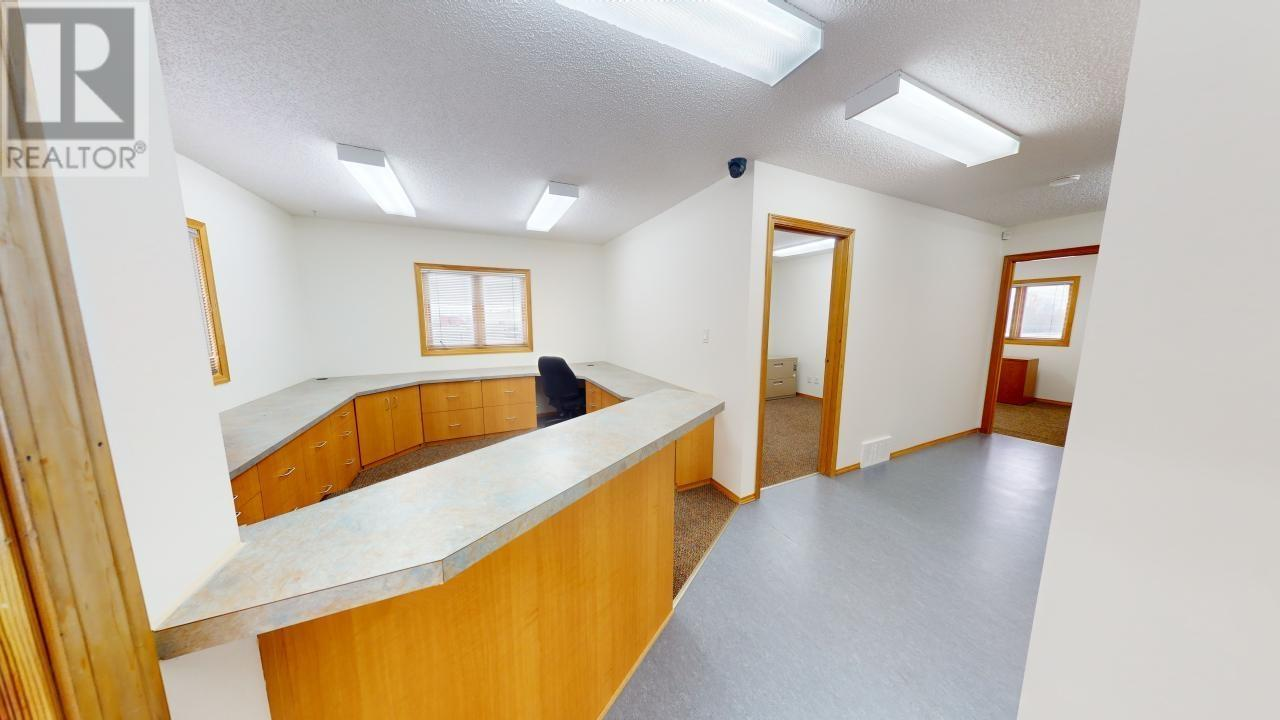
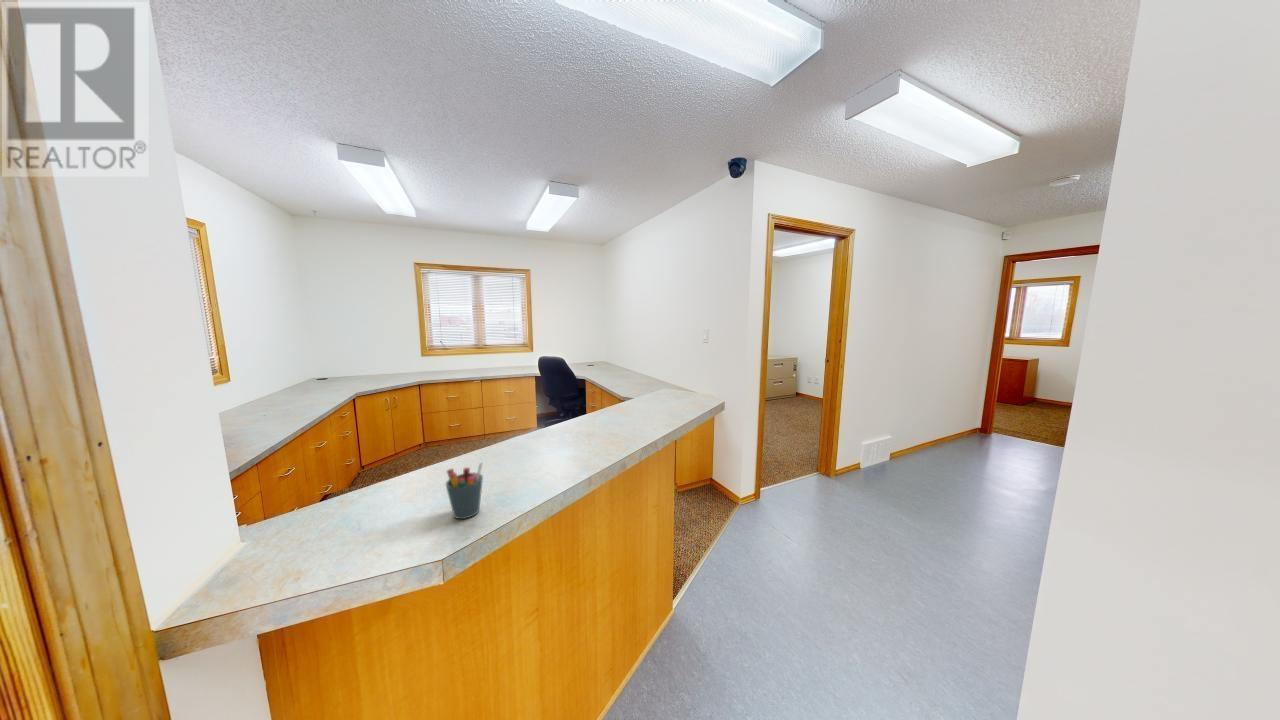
+ pen holder [444,460,484,520]
